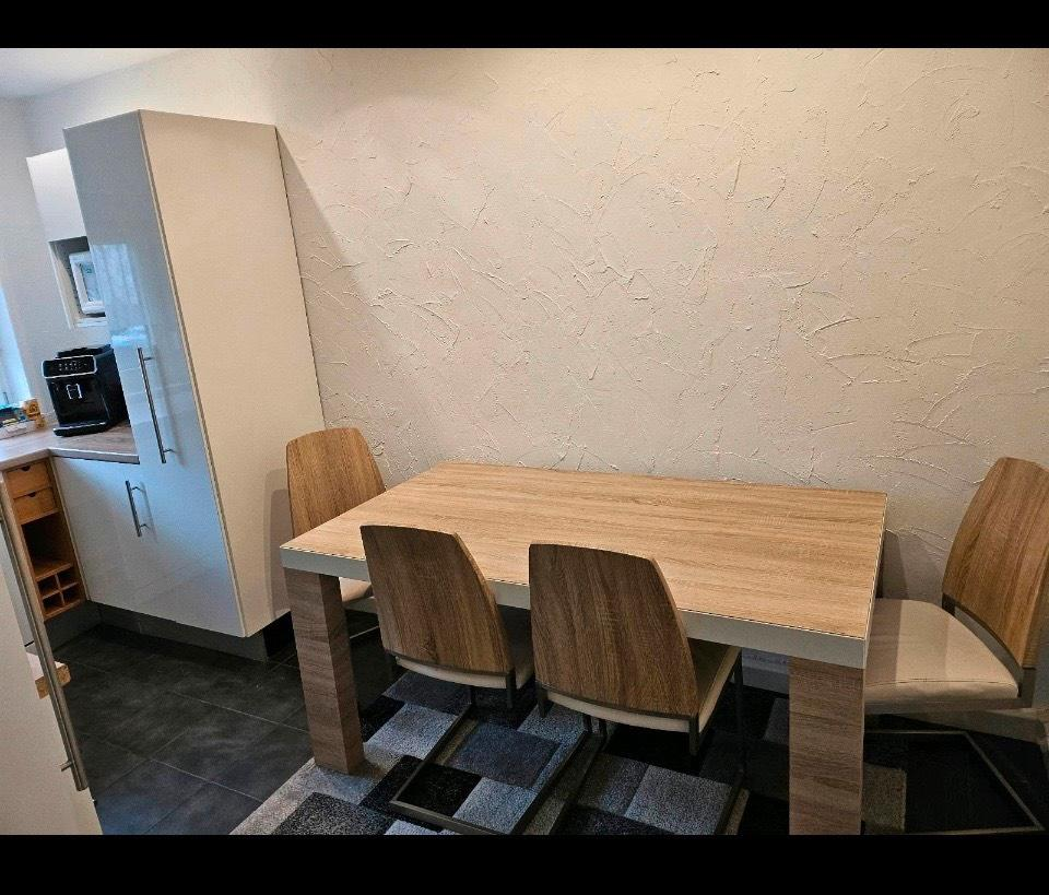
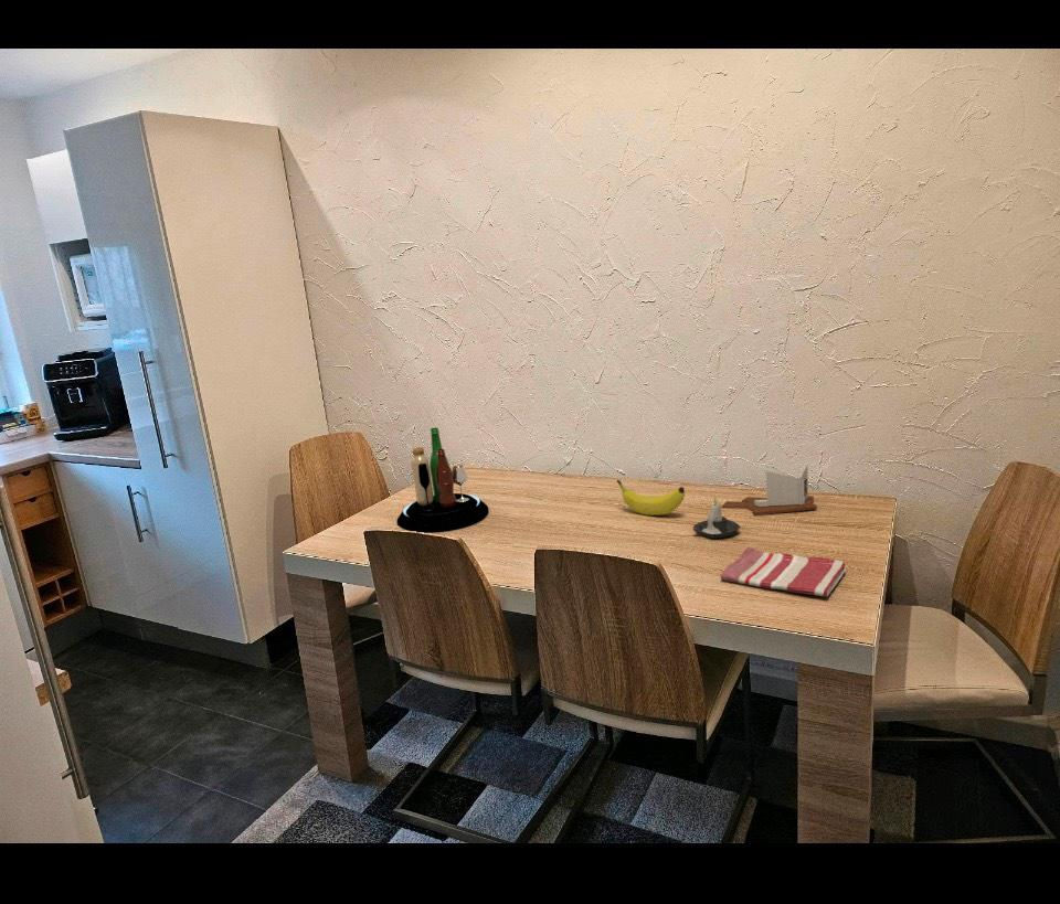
+ bottle [395,427,490,534]
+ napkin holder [721,464,818,517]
+ fruit [616,479,686,517]
+ dish towel [720,546,847,598]
+ candle [692,496,741,539]
